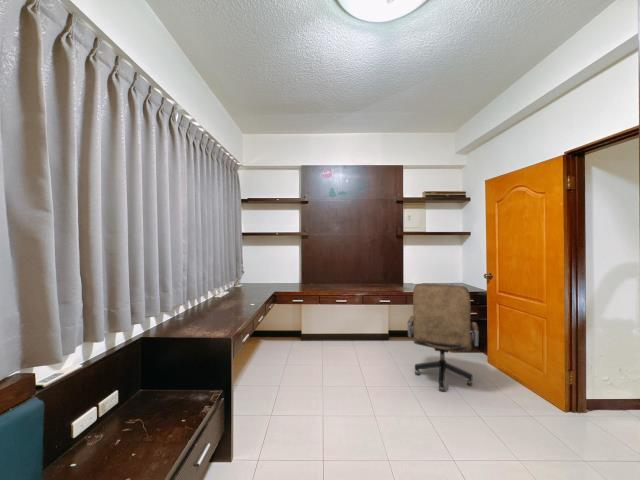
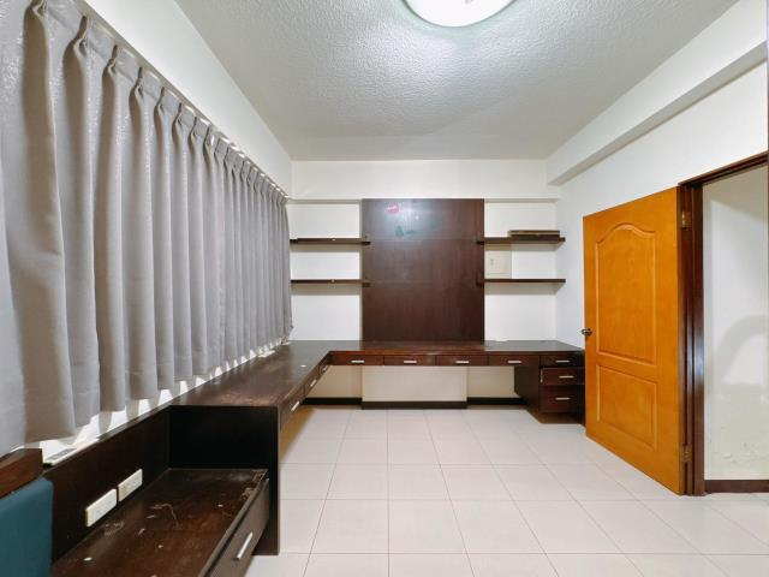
- office chair [407,283,480,393]
